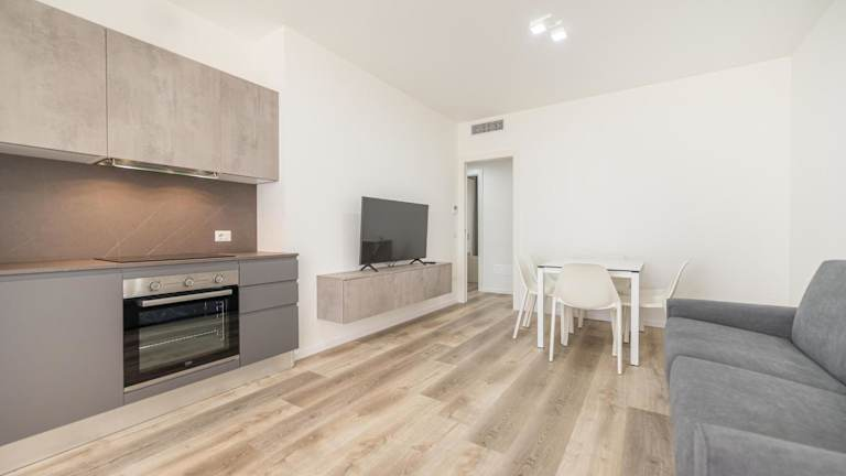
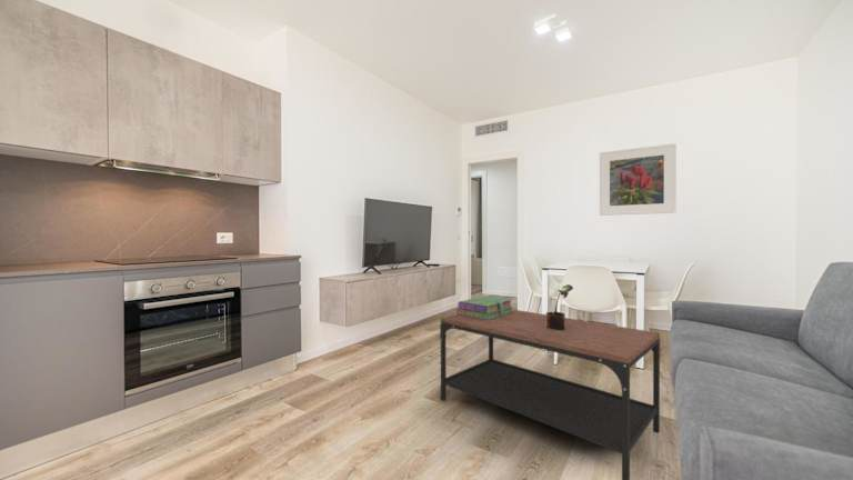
+ potted plant [544,283,574,331]
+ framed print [599,142,678,217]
+ coffee table [439,308,661,480]
+ stack of books [455,296,514,320]
